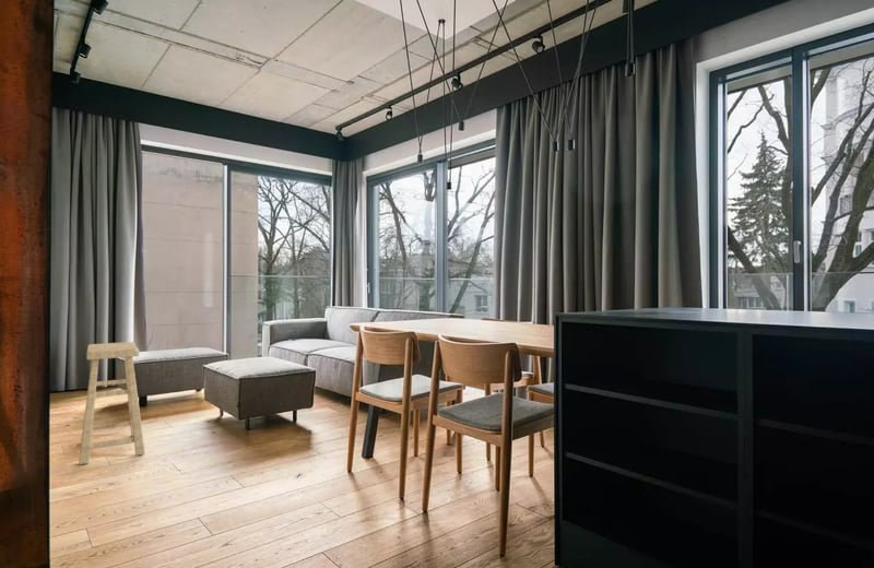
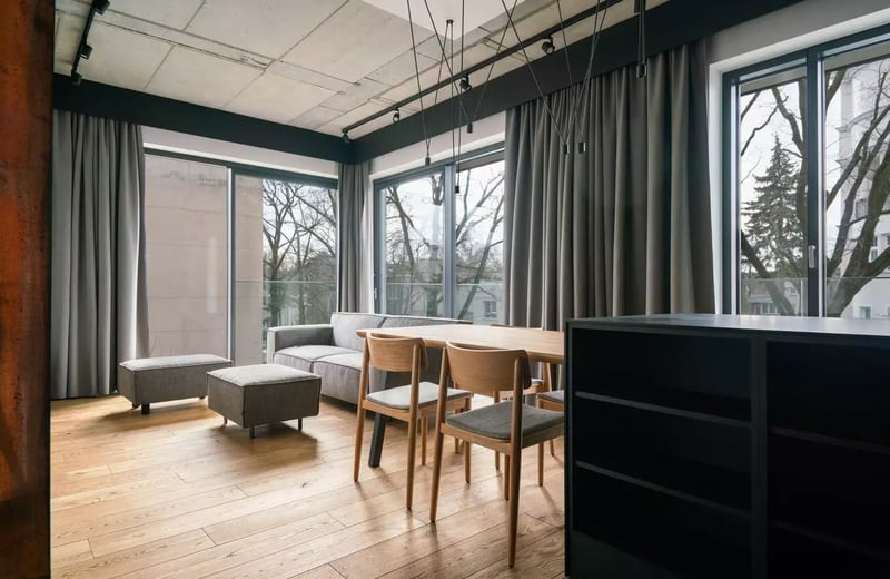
- stool [78,341,146,465]
